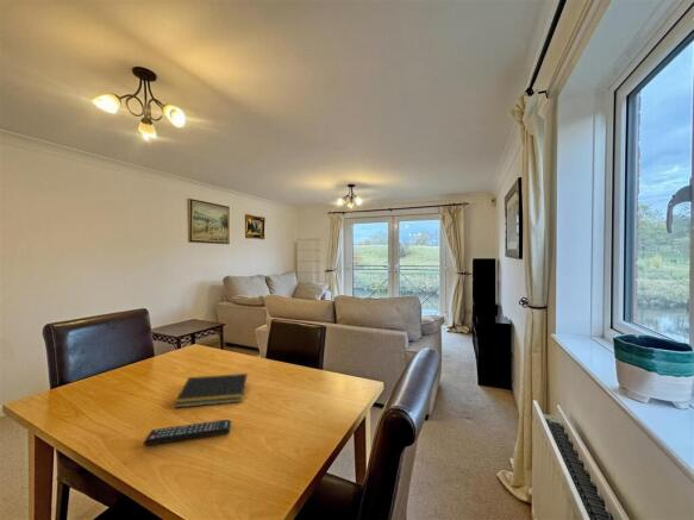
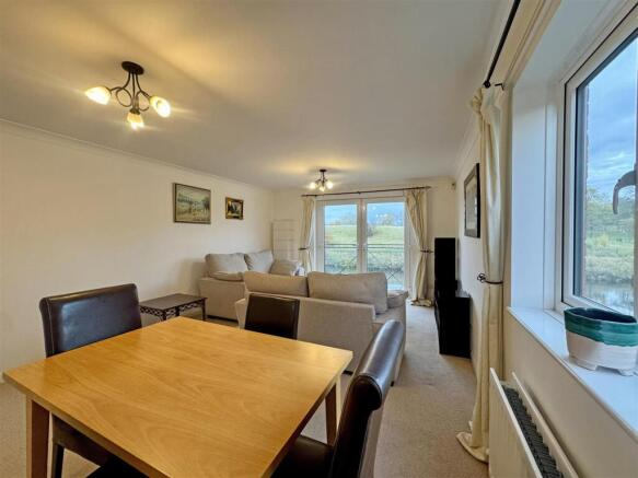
- notepad [173,372,249,409]
- remote control [143,419,232,446]
